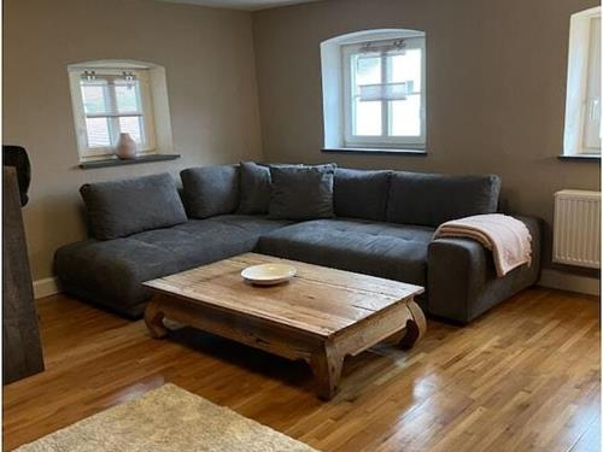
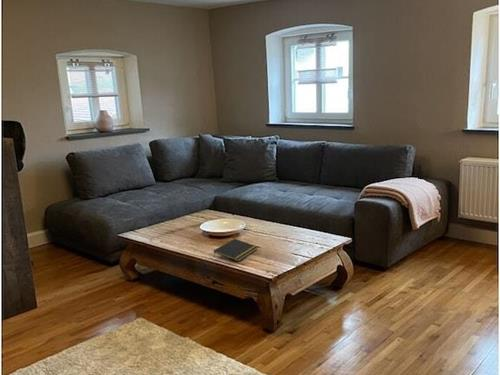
+ notepad [213,238,259,262]
